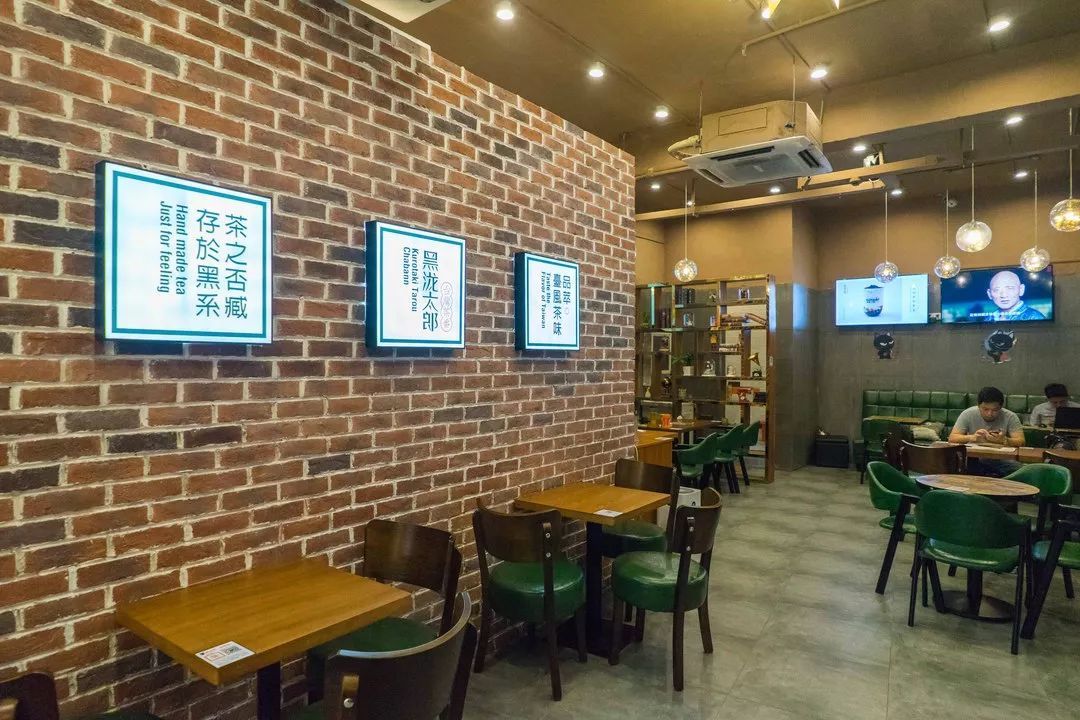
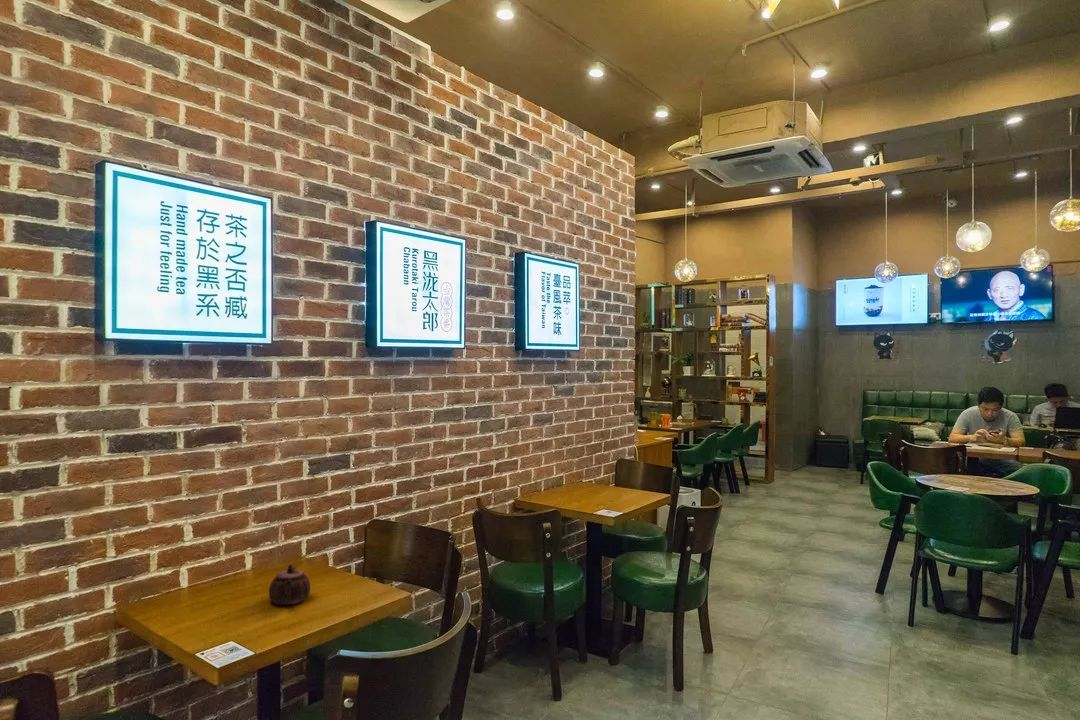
+ teapot [268,564,311,606]
